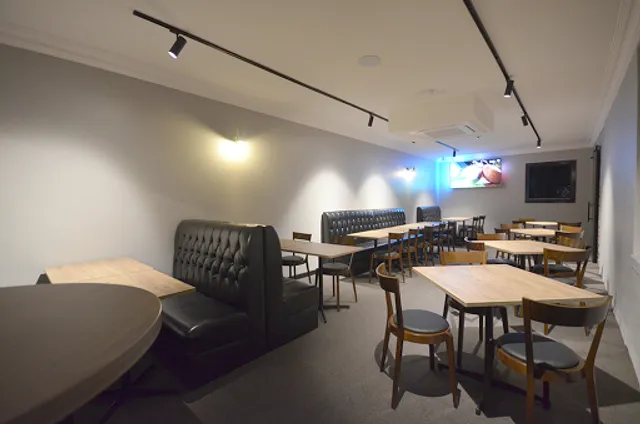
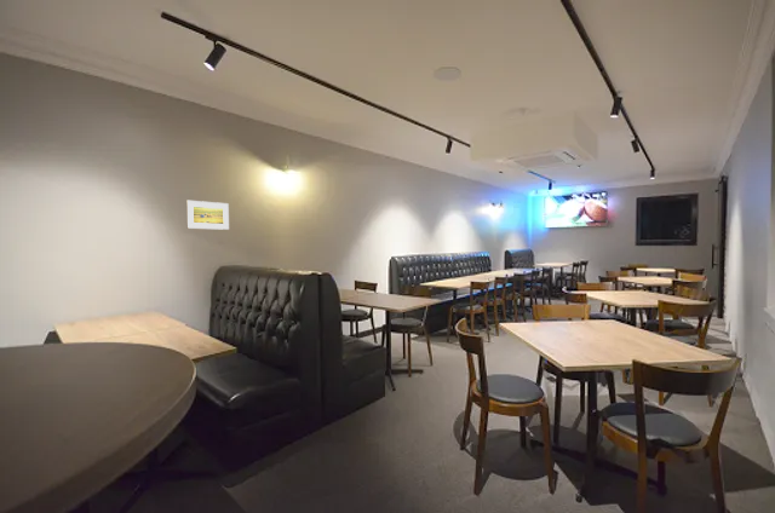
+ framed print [185,200,230,231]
